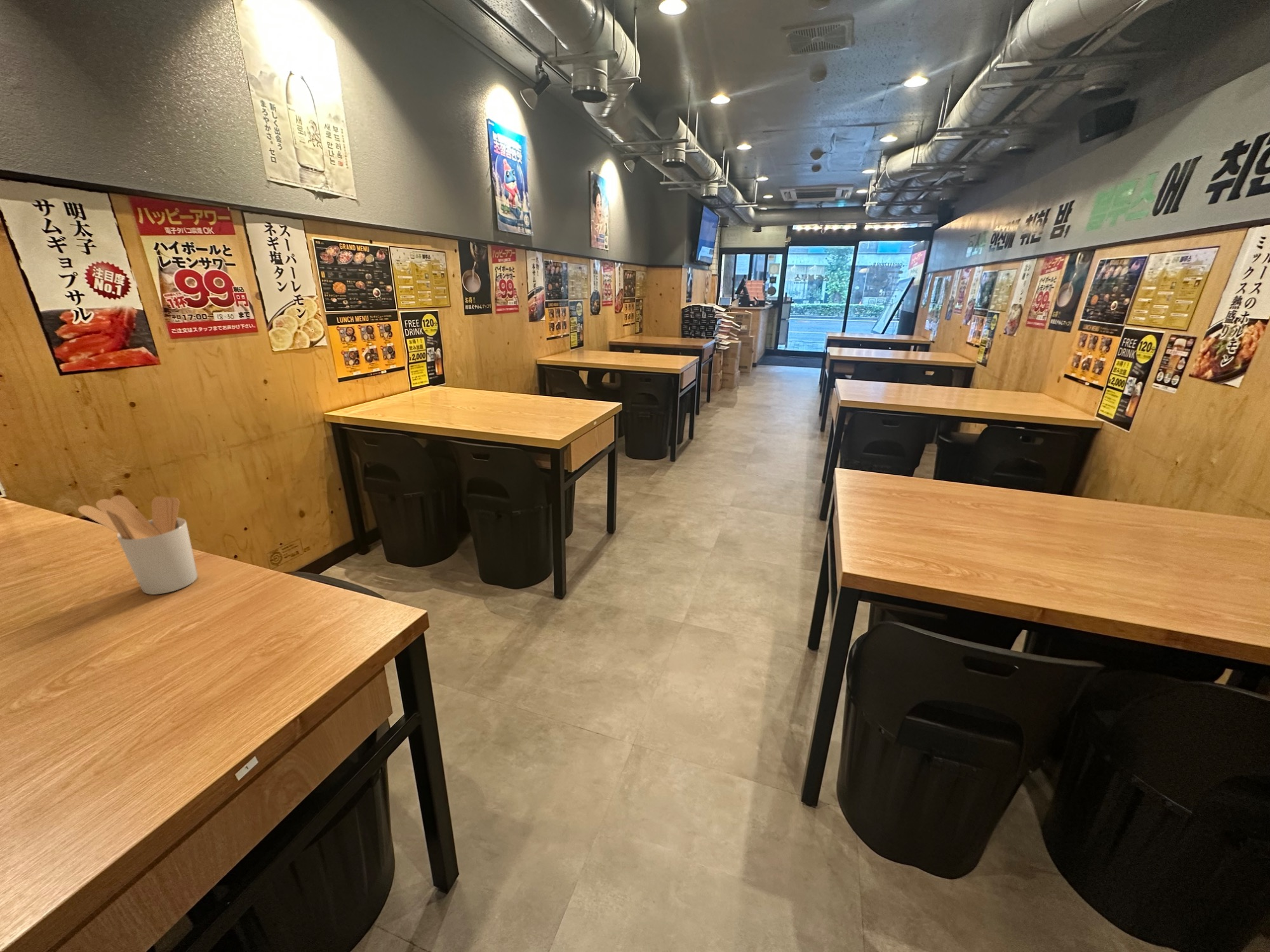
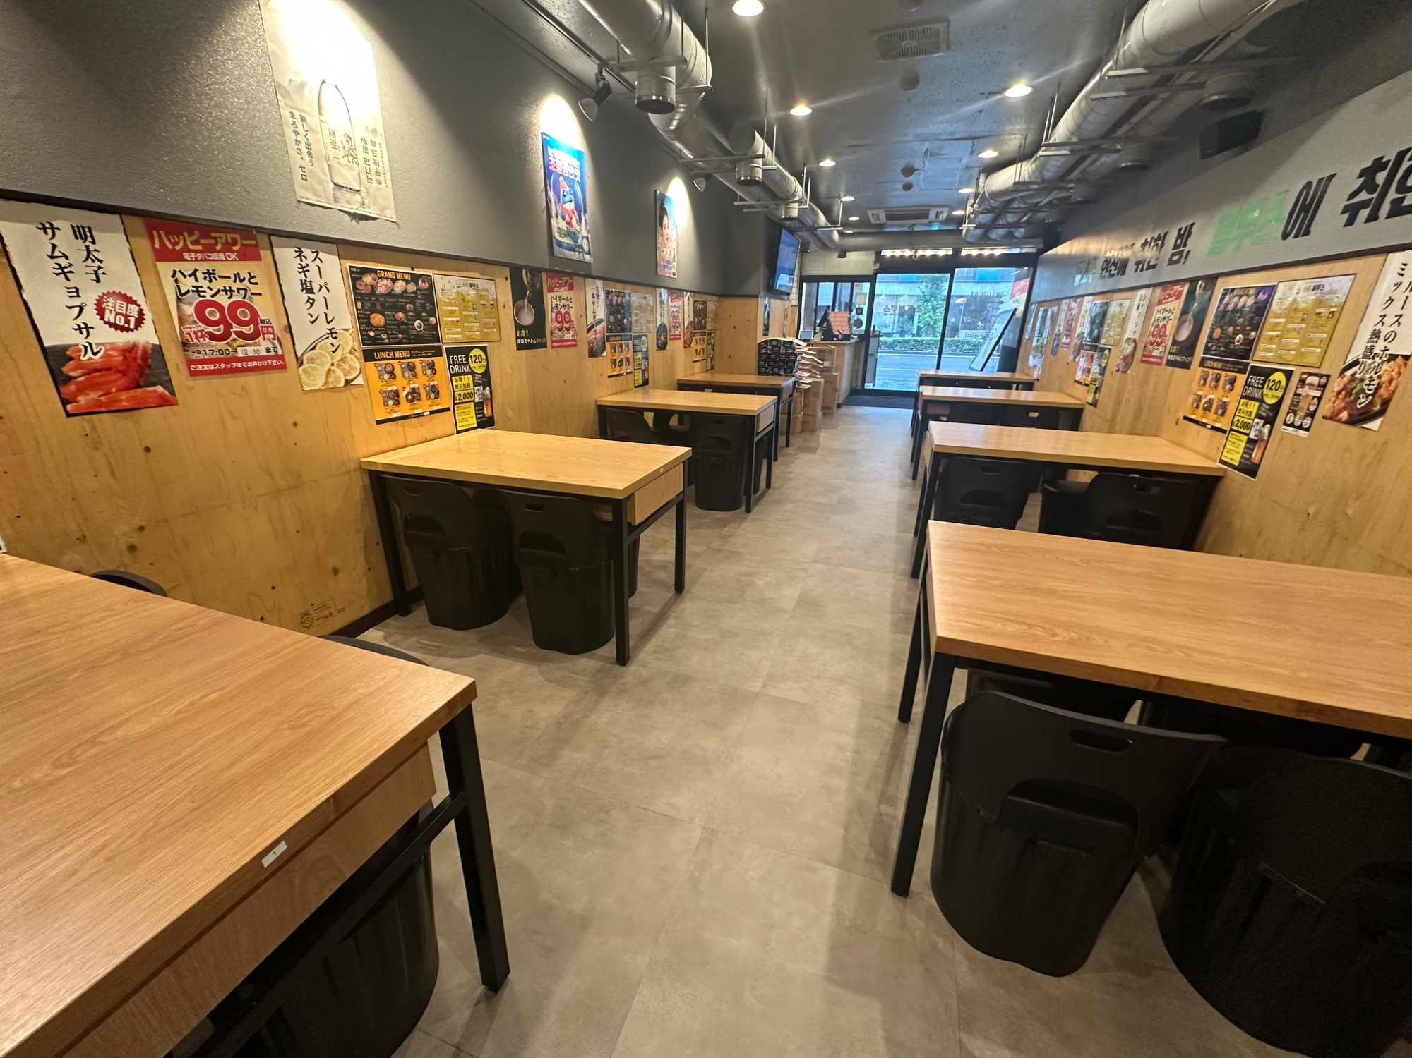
- utensil holder [77,494,198,595]
